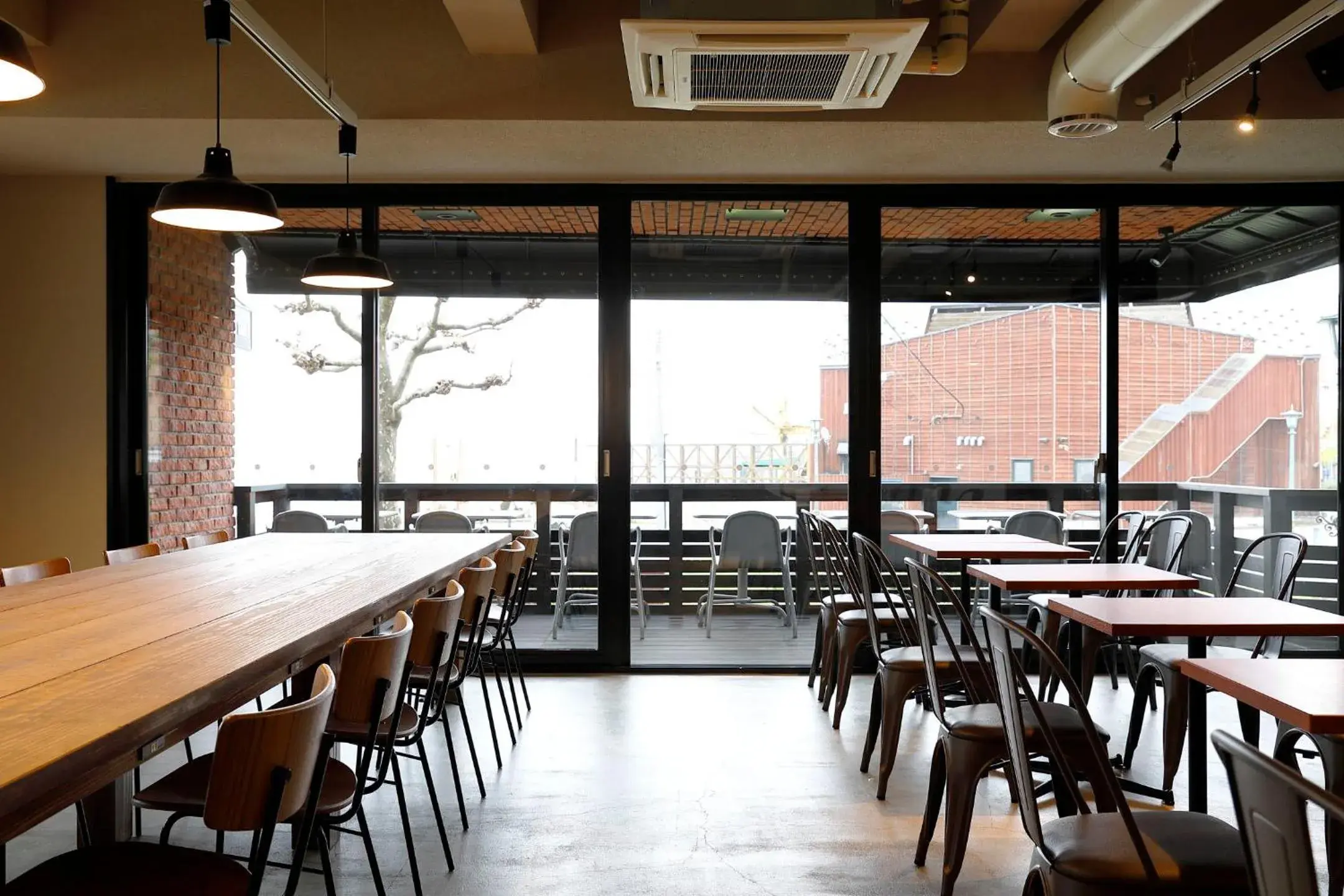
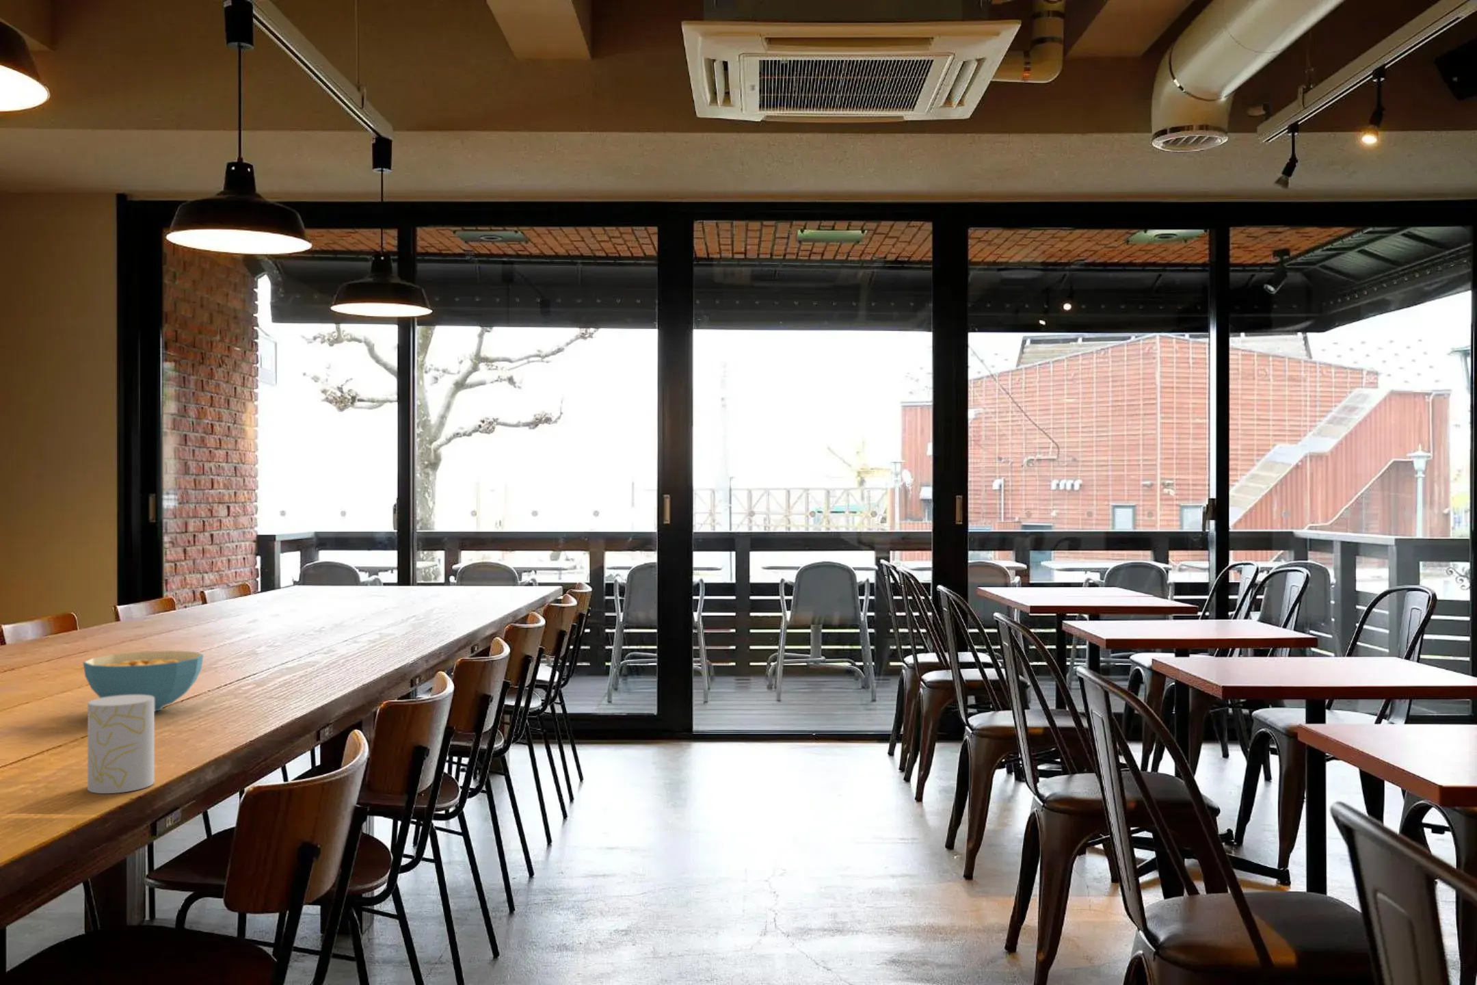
+ cereal bowl [82,650,204,712]
+ cup [87,695,155,794]
